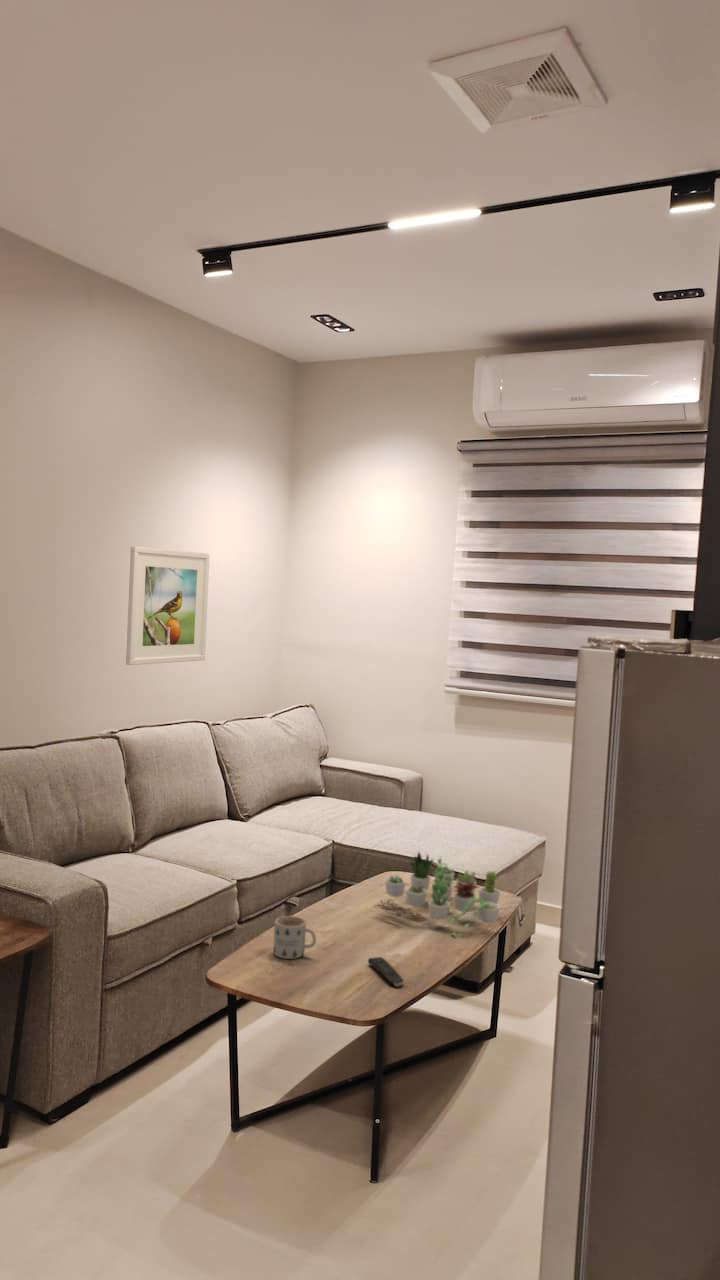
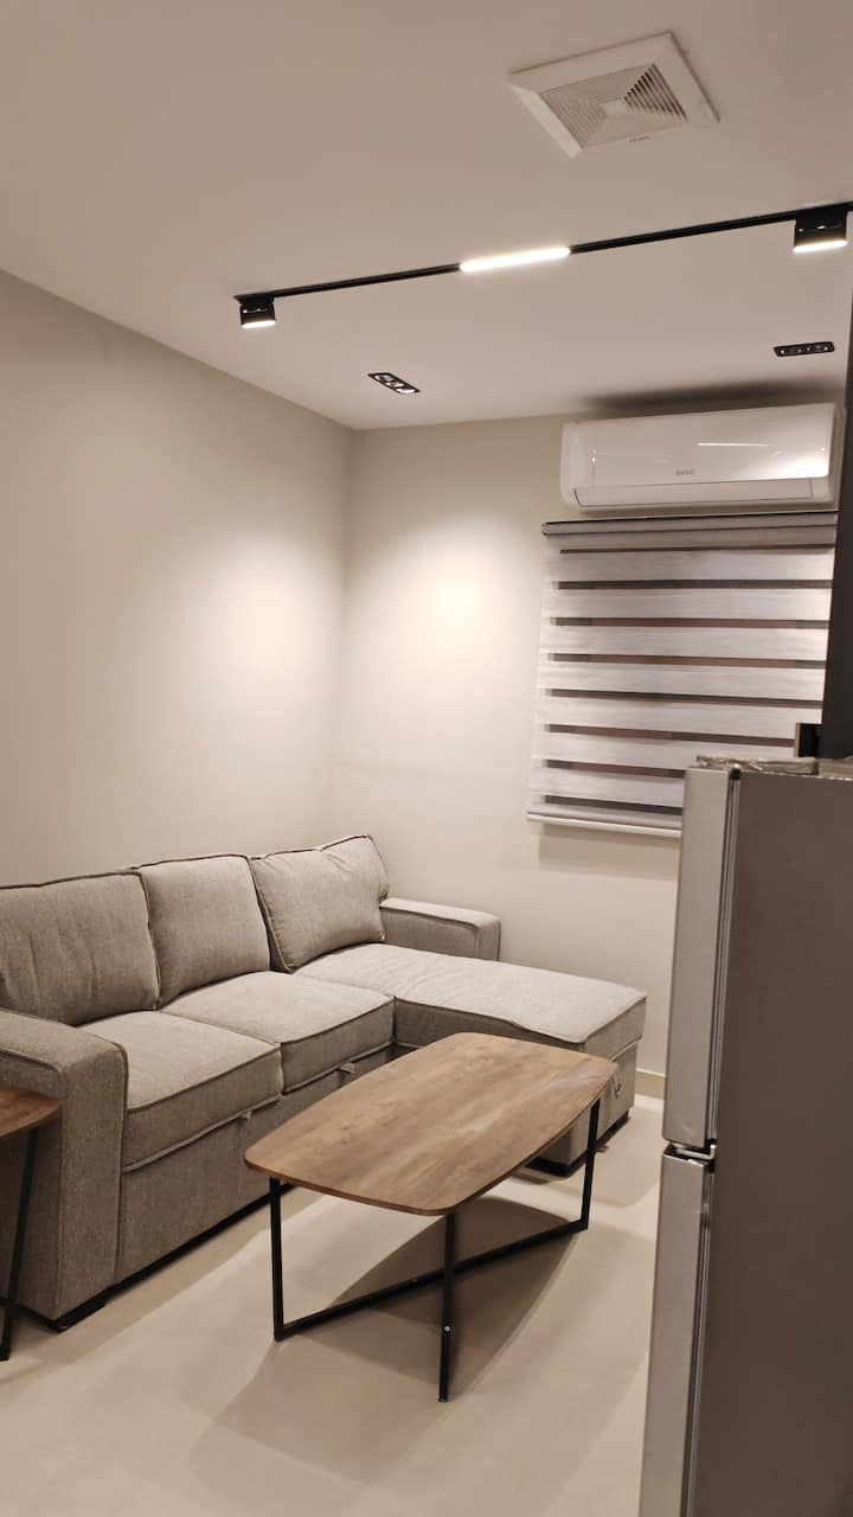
- succulent plant [374,851,501,937]
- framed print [125,546,211,666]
- mug [273,915,317,960]
- remote control [367,956,405,988]
